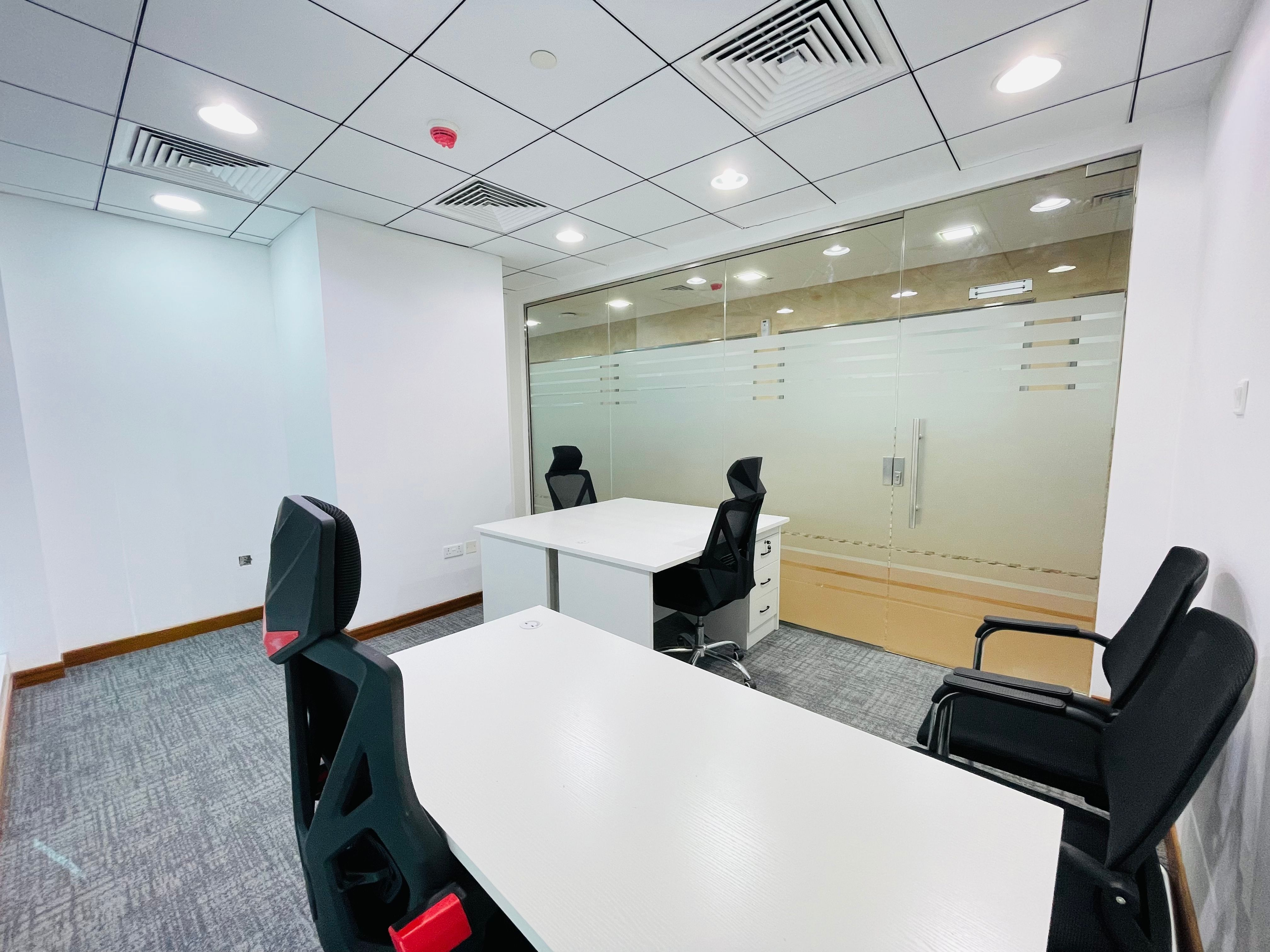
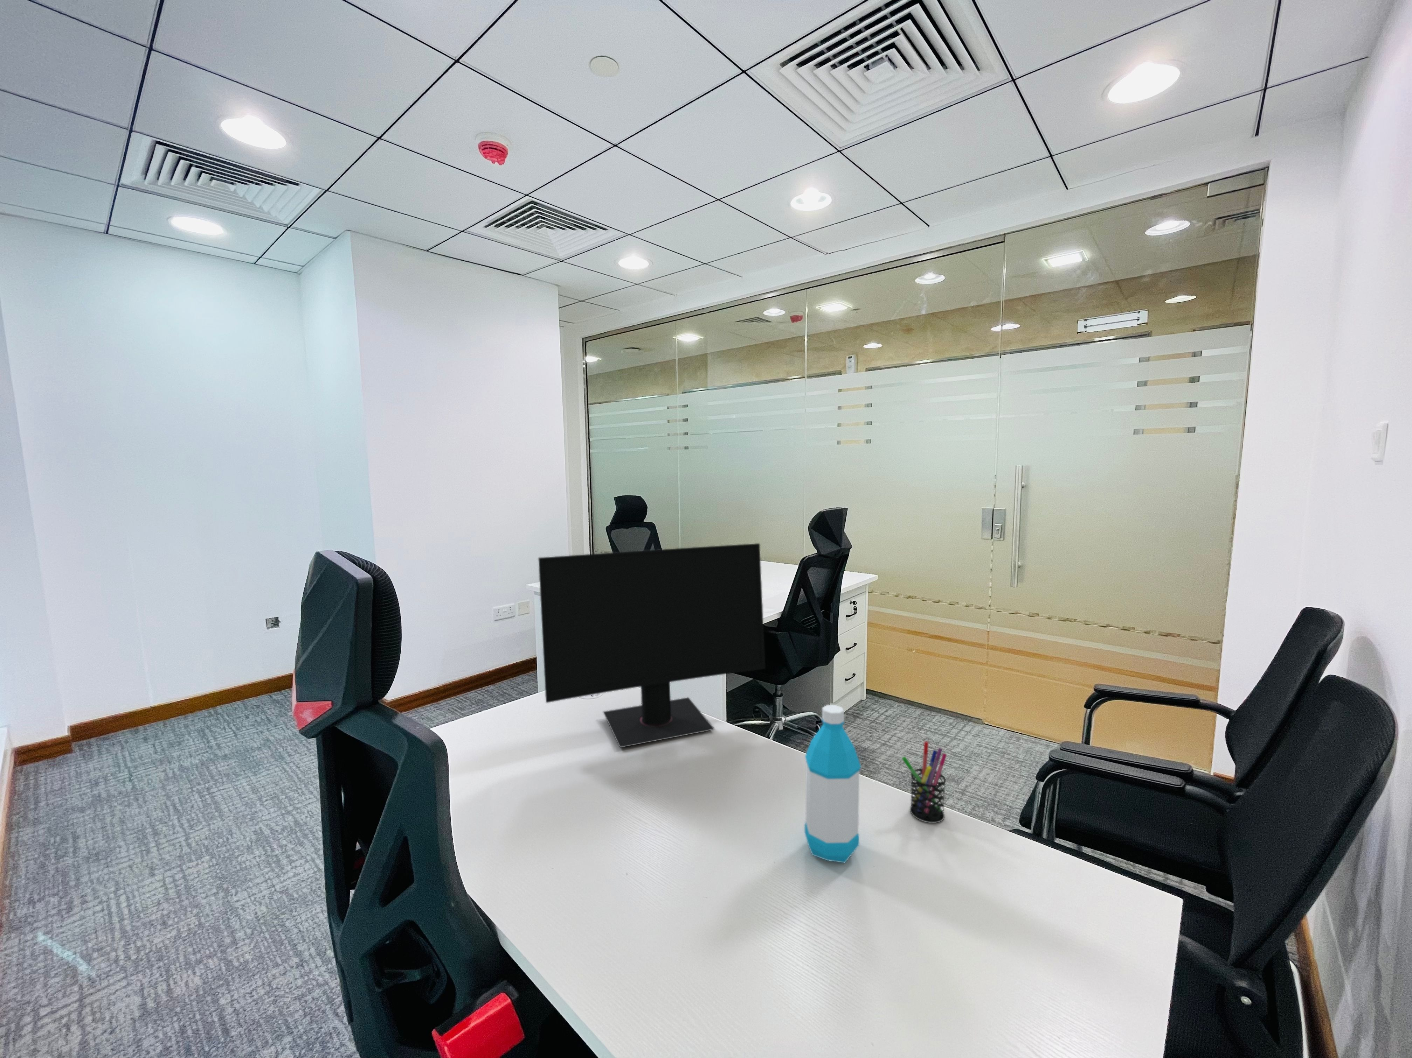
+ computer monitor [538,543,766,748]
+ water bottle [804,705,862,864]
+ pen holder [902,741,947,824]
